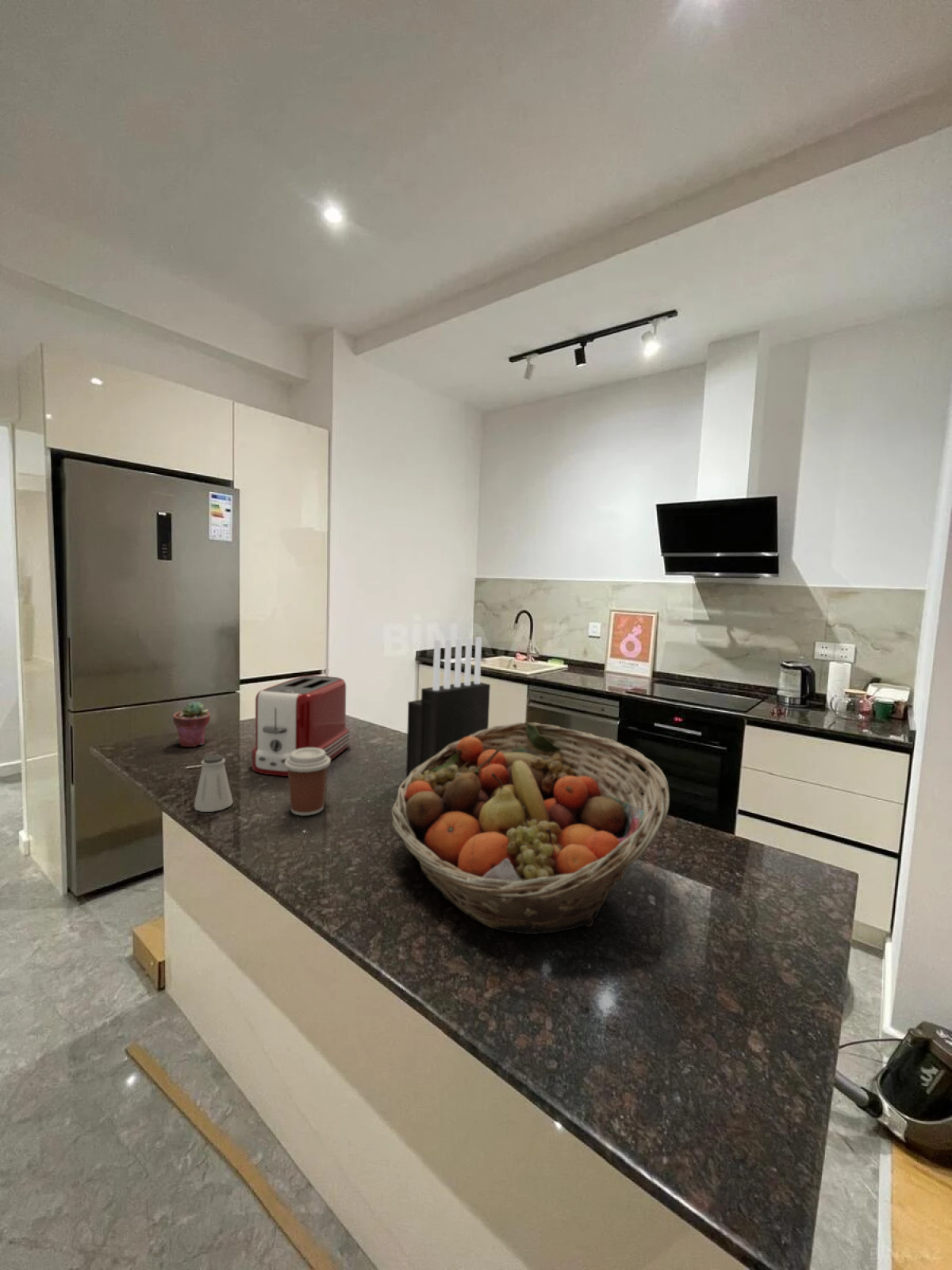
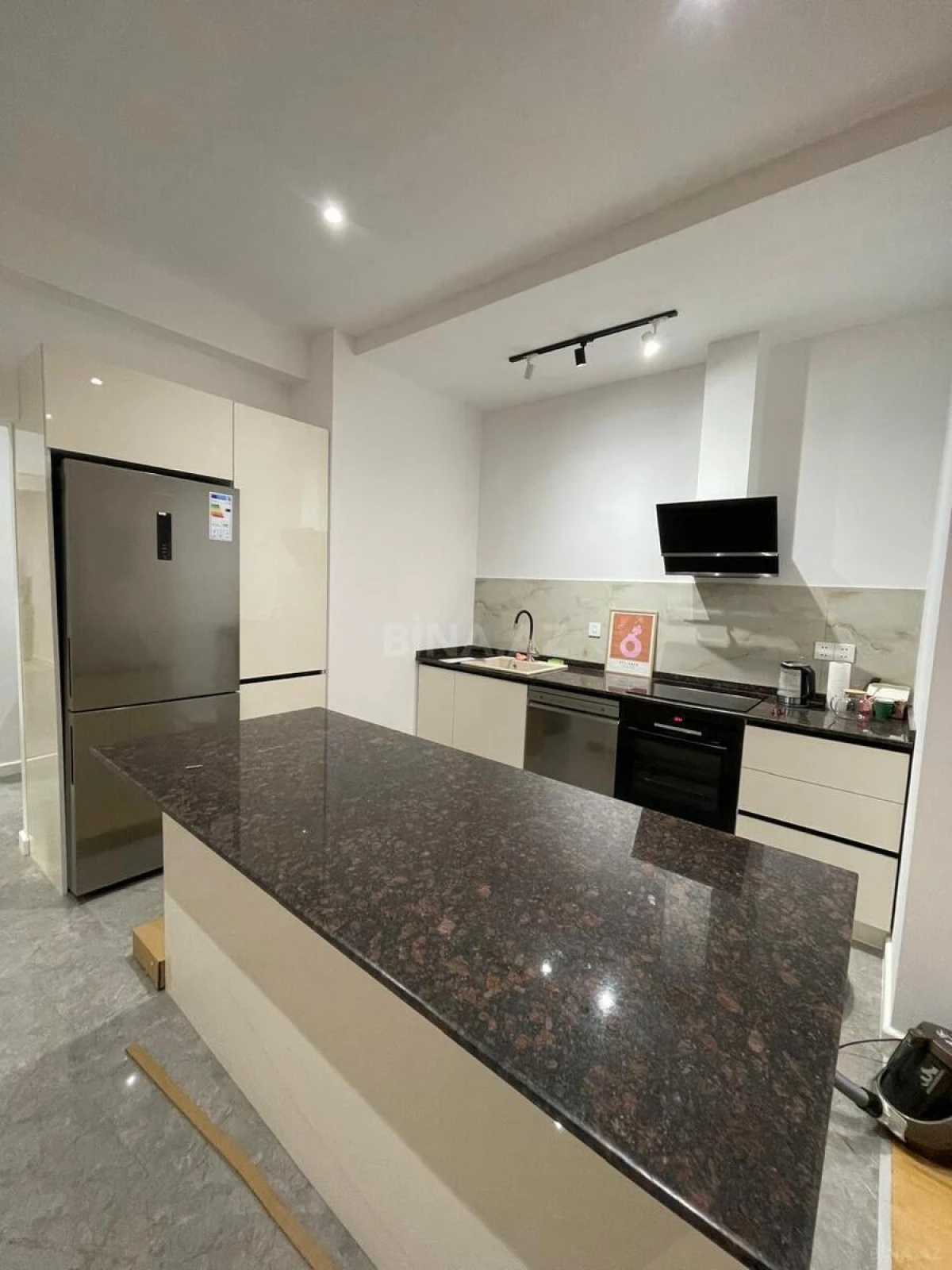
- toaster [249,675,351,777]
- fruit basket [390,722,670,935]
- coffee cup [284,748,332,817]
- potted succulent [172,701,211,748]
- knife block [405,636,491,779]
- saltshaker [193,754,234,813]
